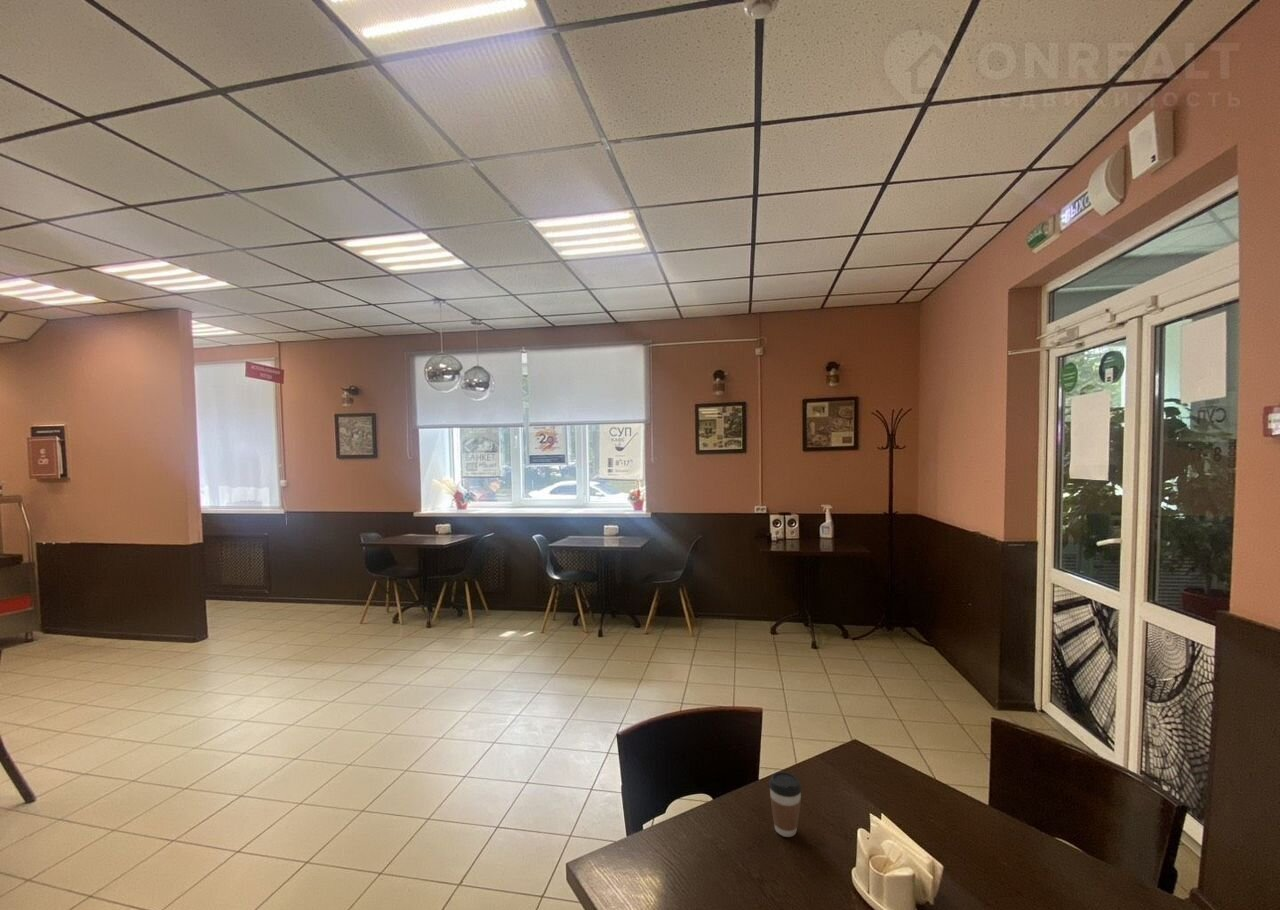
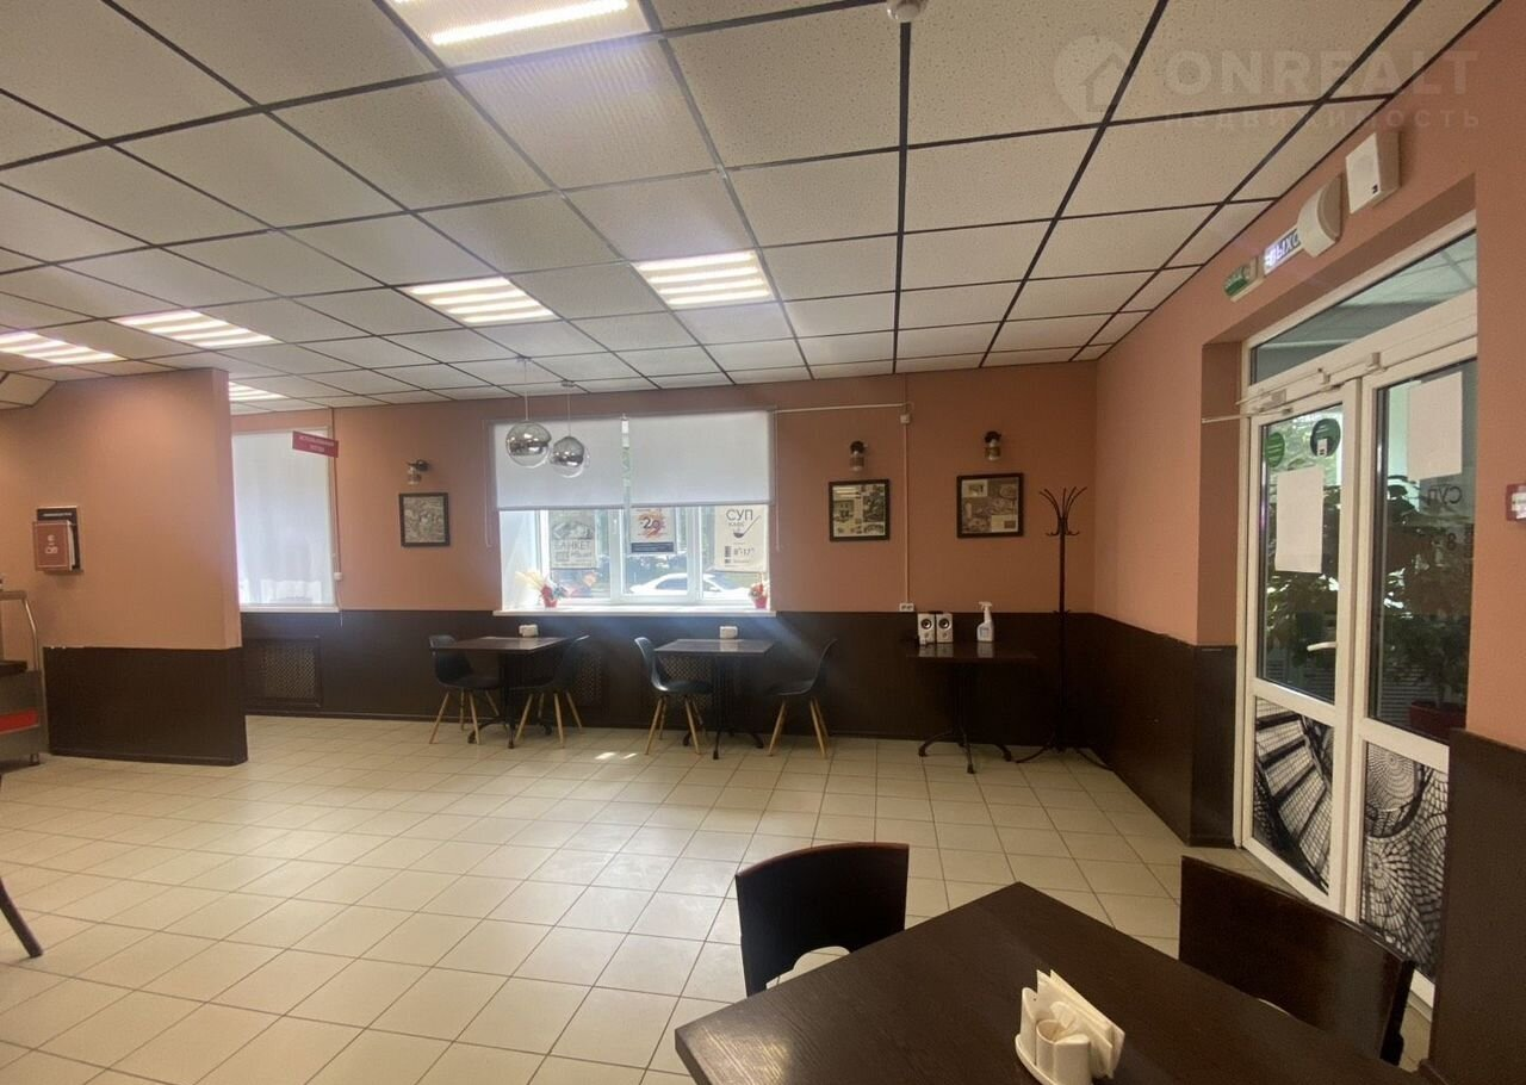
- coffee cup [768,771,803,838]
